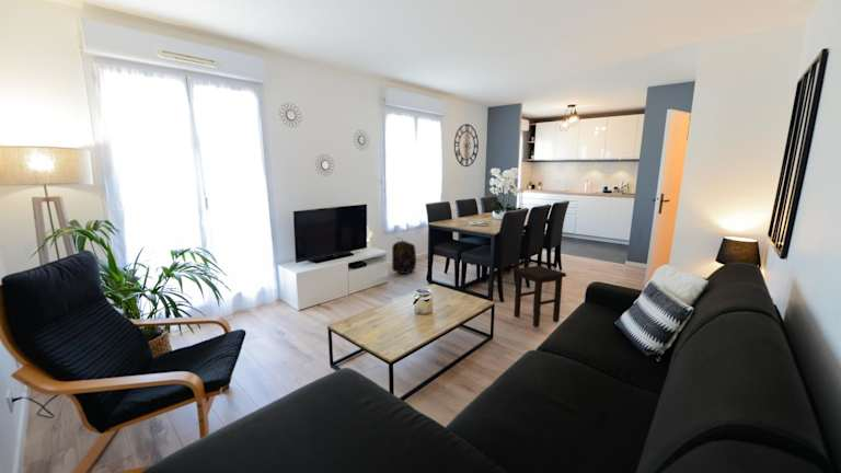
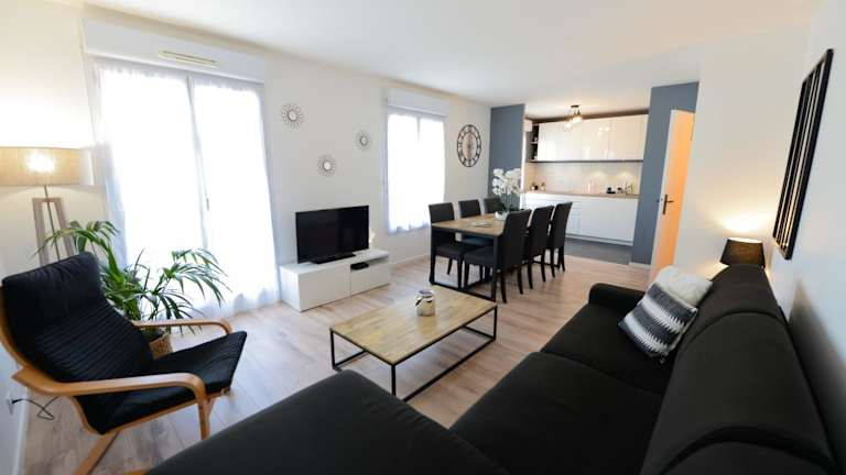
- backpack [391,236,417,275]
- stool [512,265,567,328]
